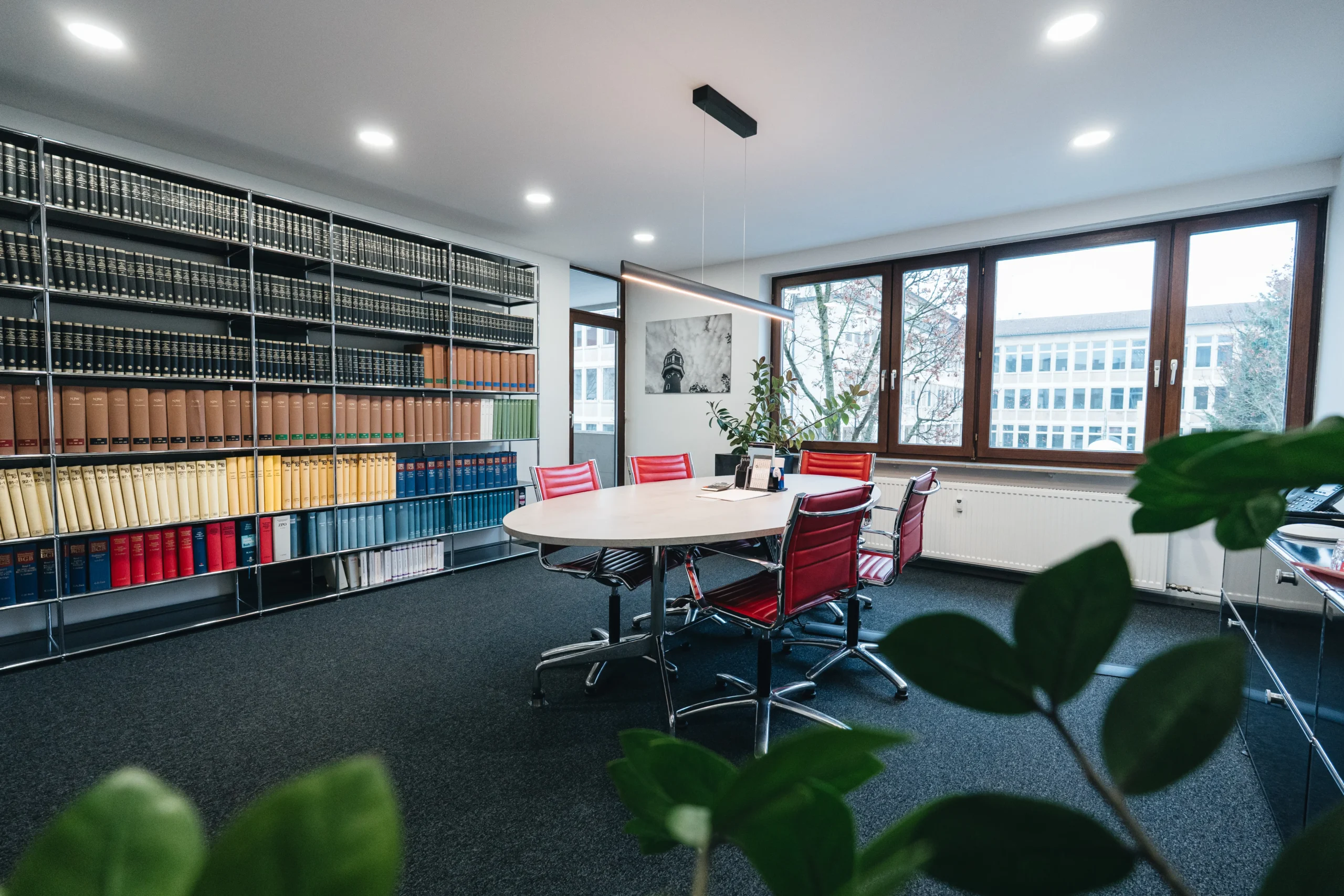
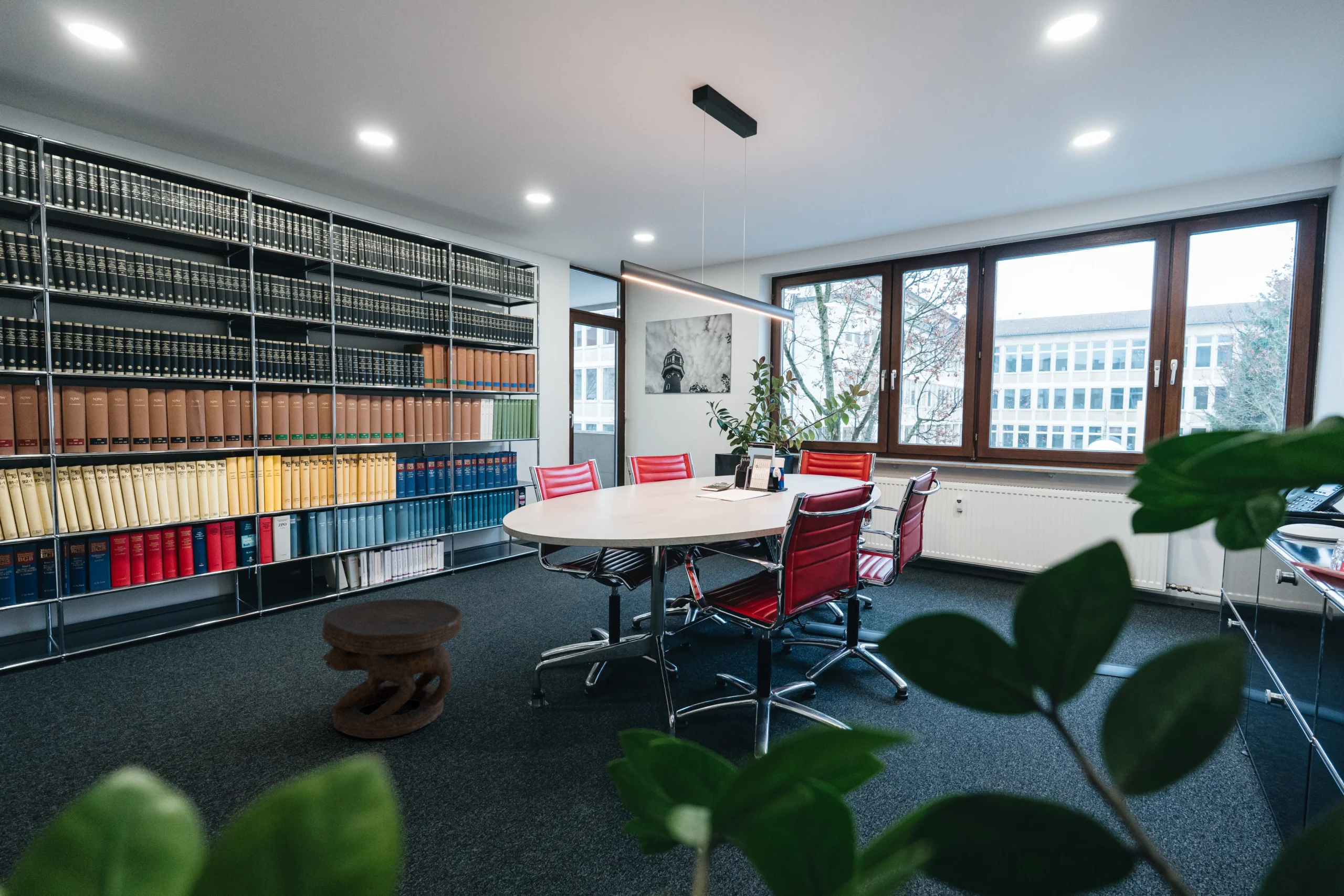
+ side table [321,598,462,739]
